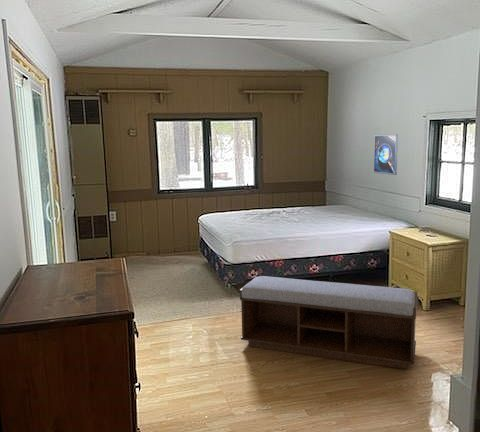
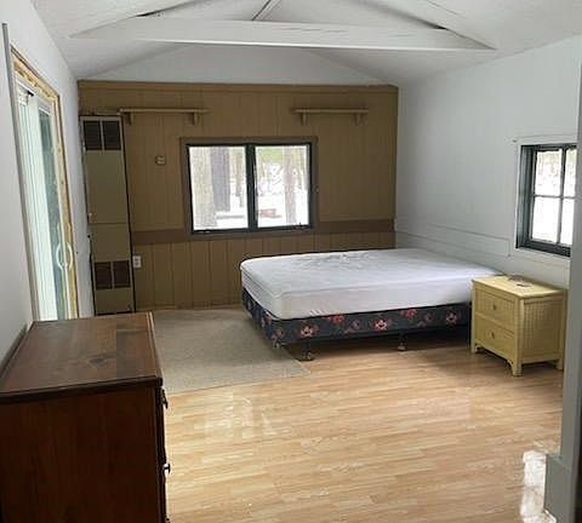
- bench [239,275,419,370]
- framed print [373,133,399,176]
